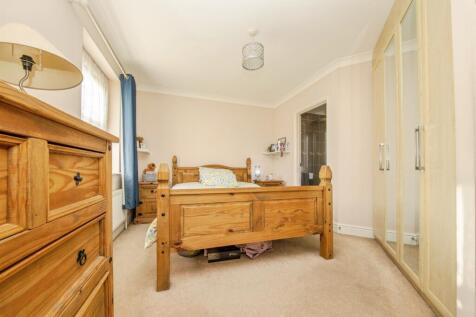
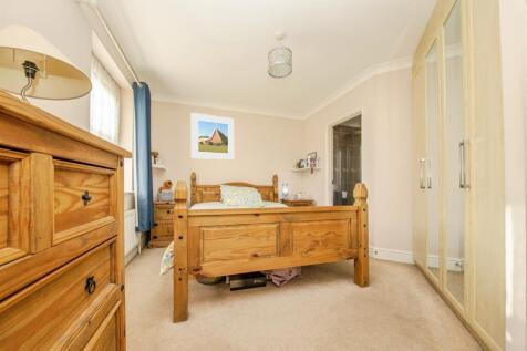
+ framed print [190,112,235,161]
